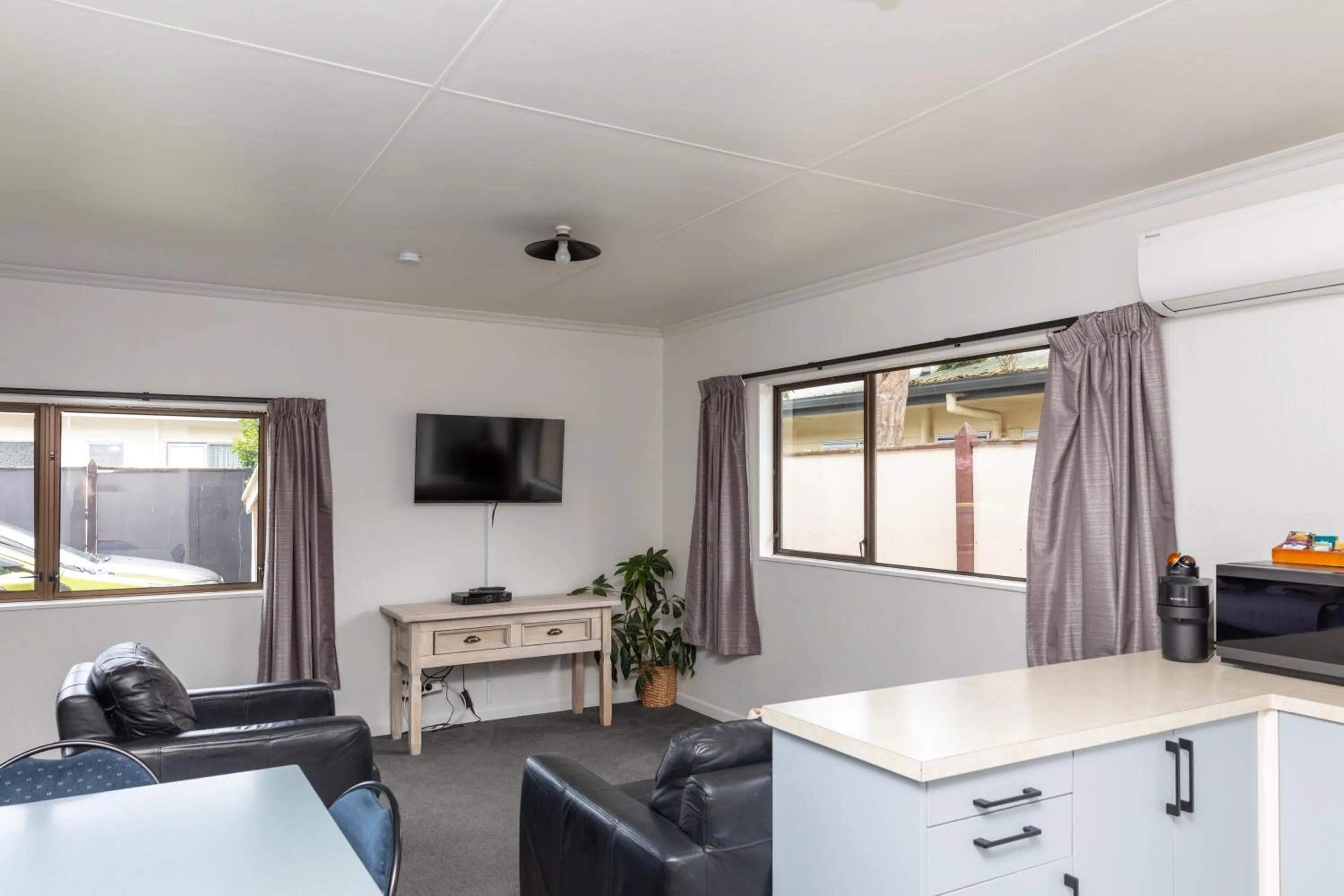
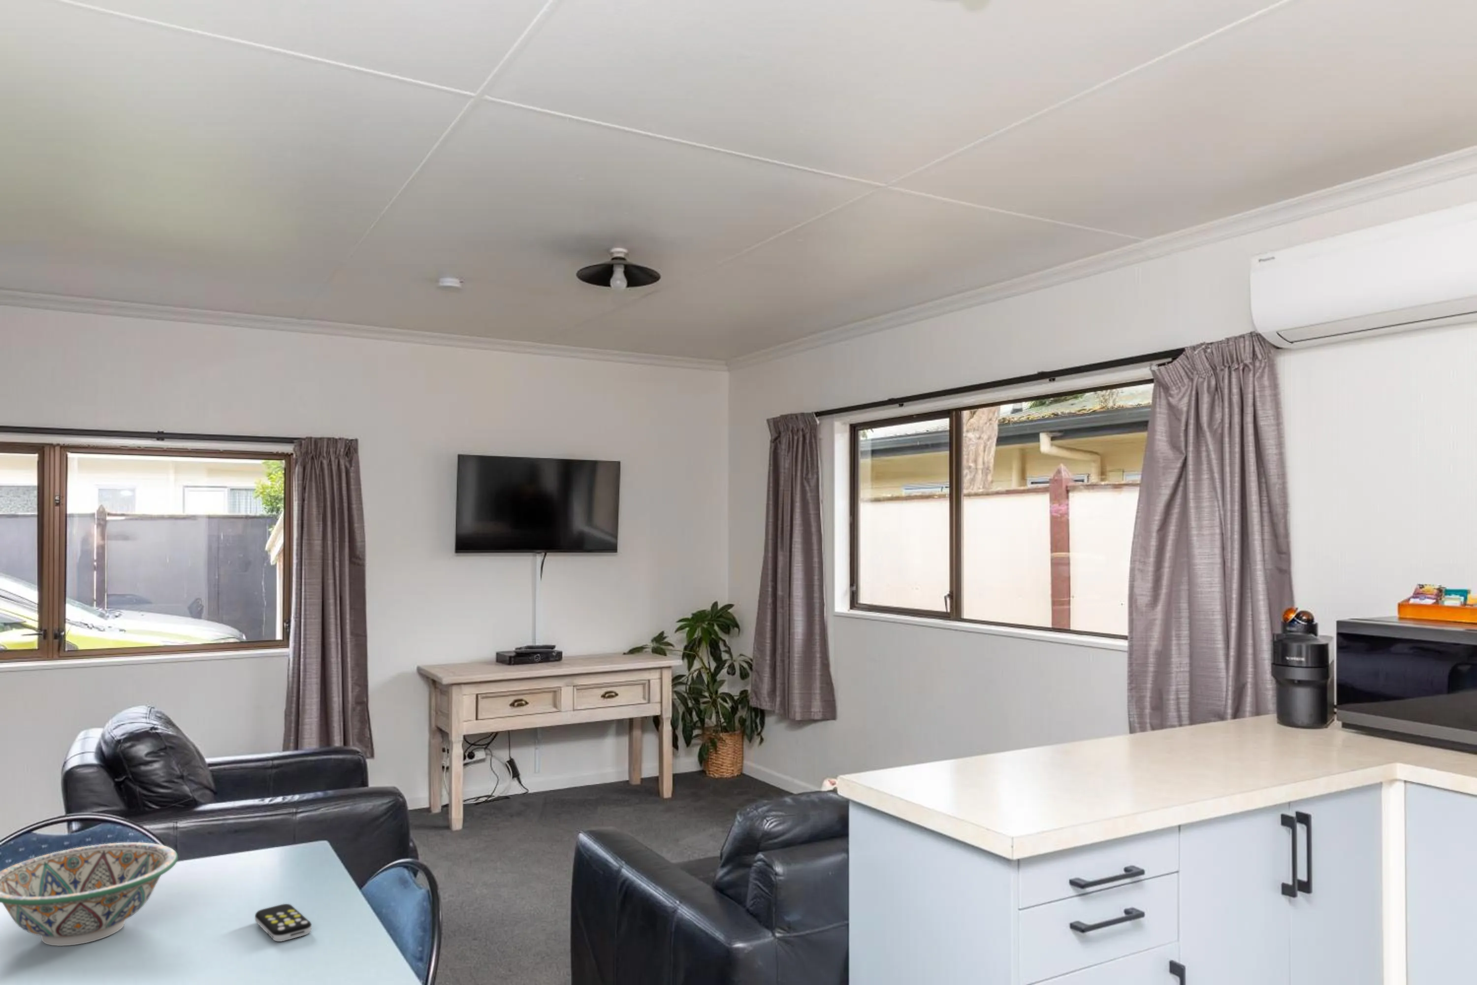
+ decorative bowl [0,842,179,947]
+ remote control [255,904,312,942]
